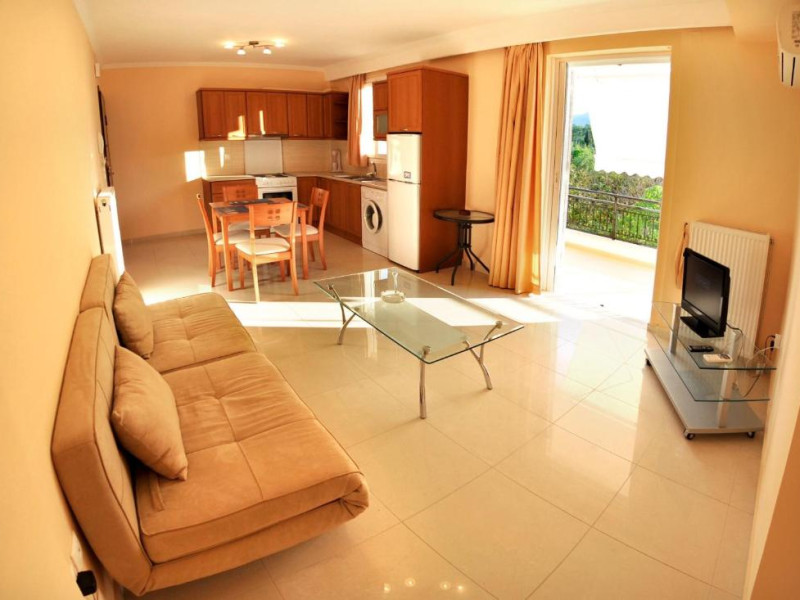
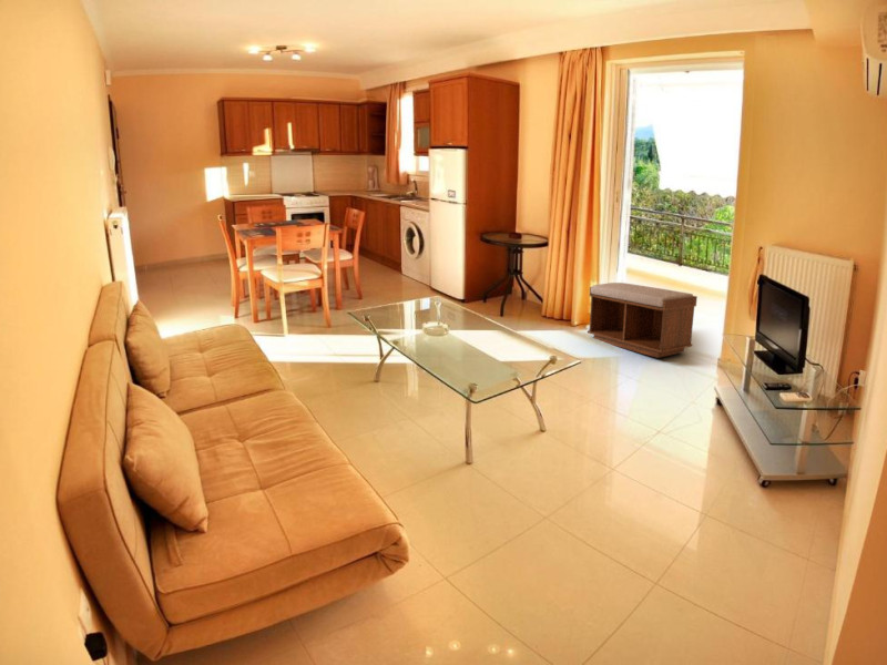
+ bench [587,282,699,359]
